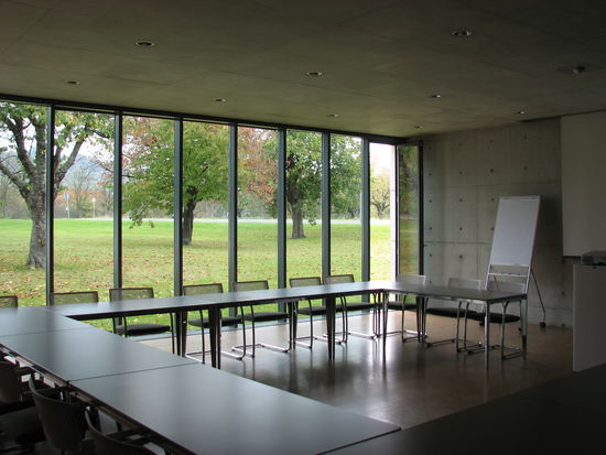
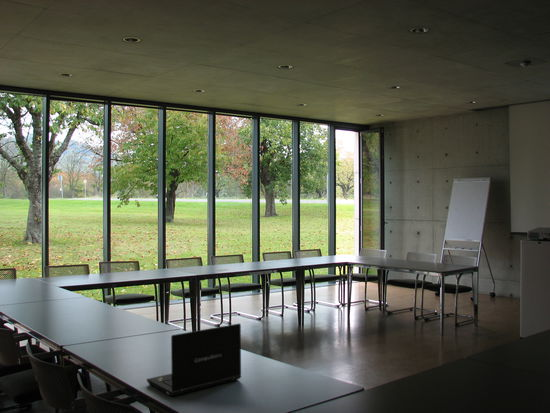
+ laptop [146,323,242,397]
